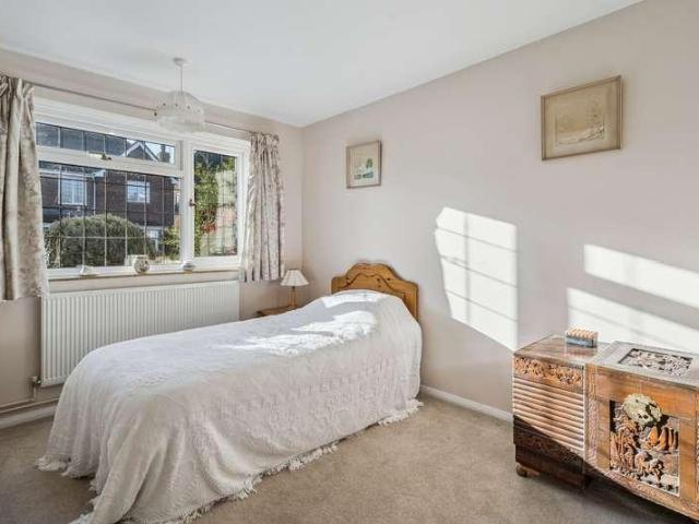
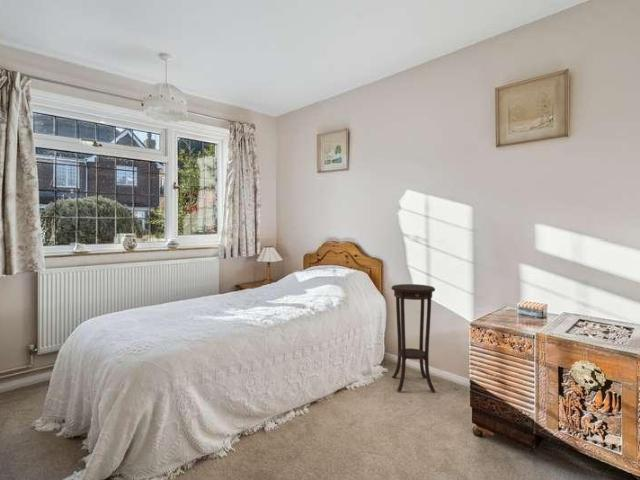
+ pedestal table [390,283,437,393]
